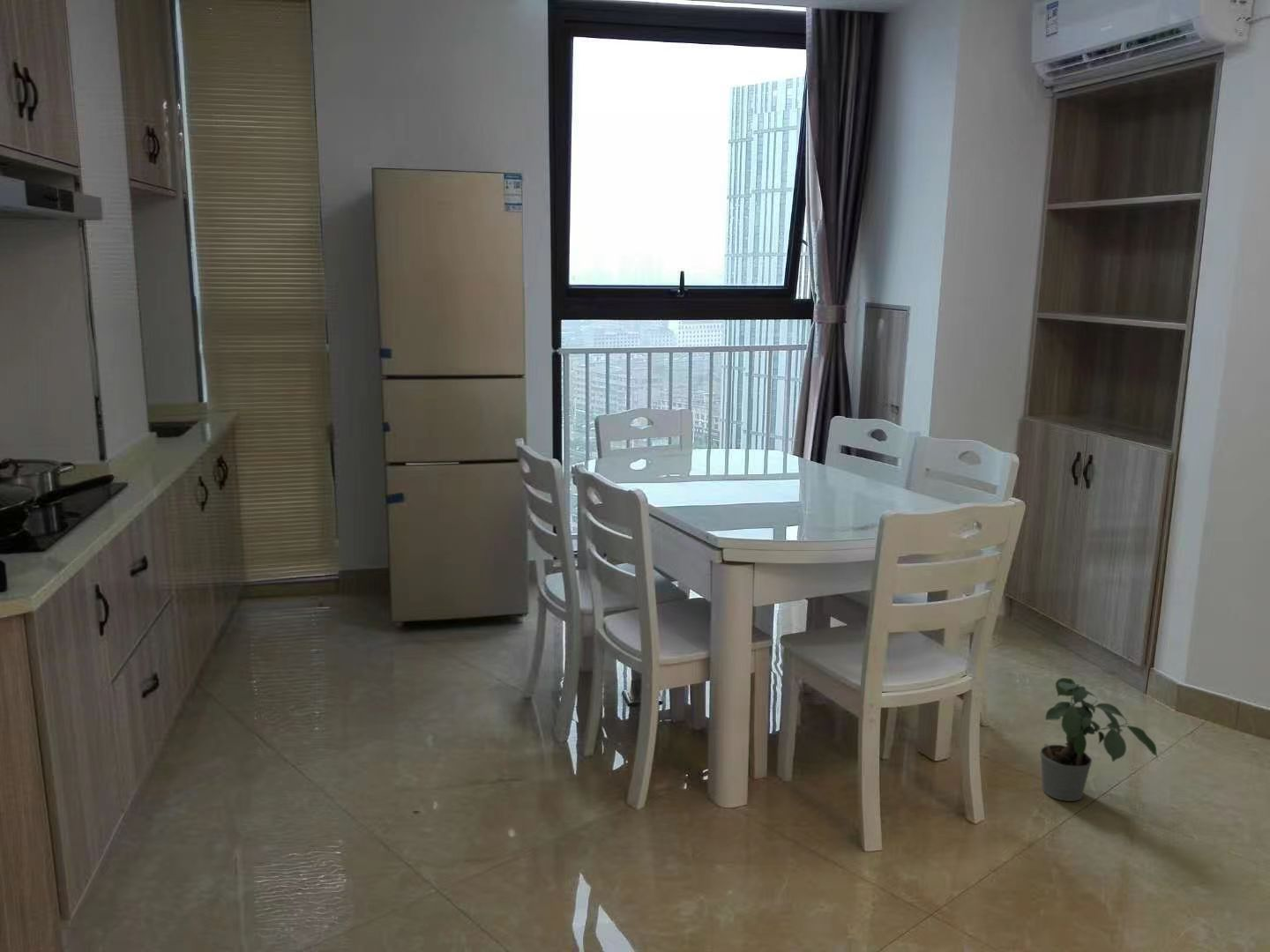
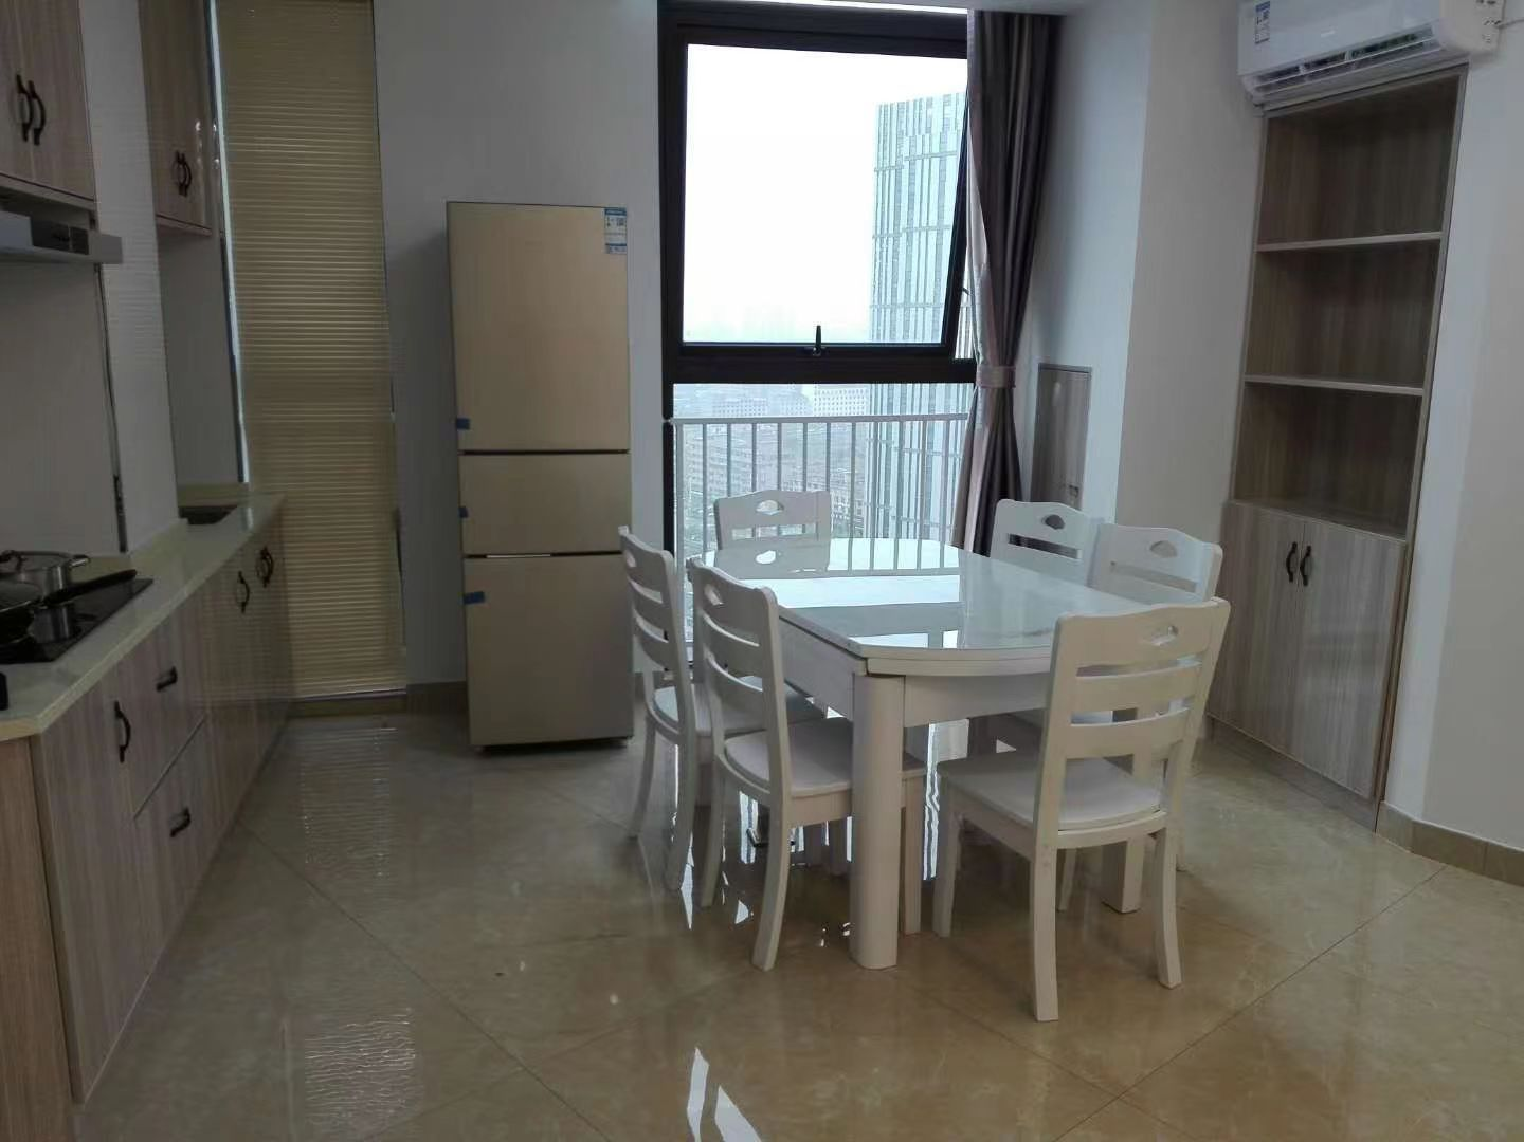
- potted plant [1040,677,1159,802]
